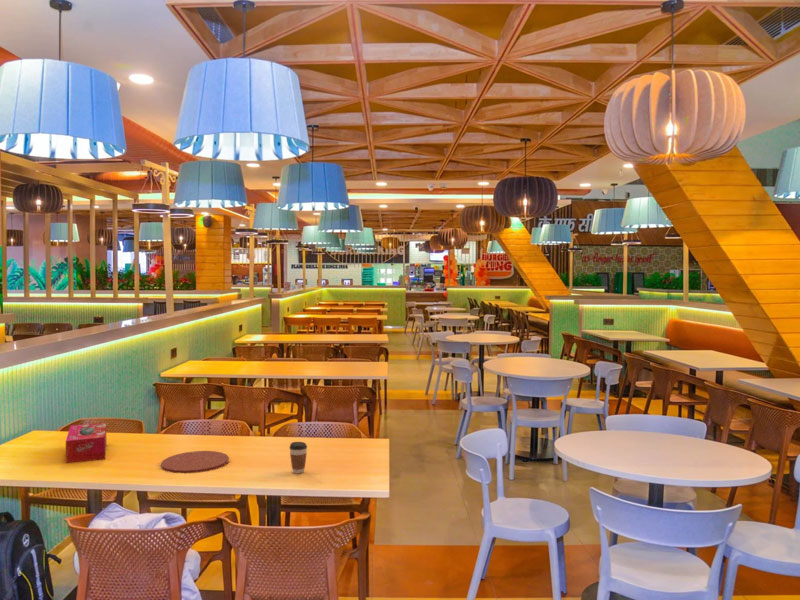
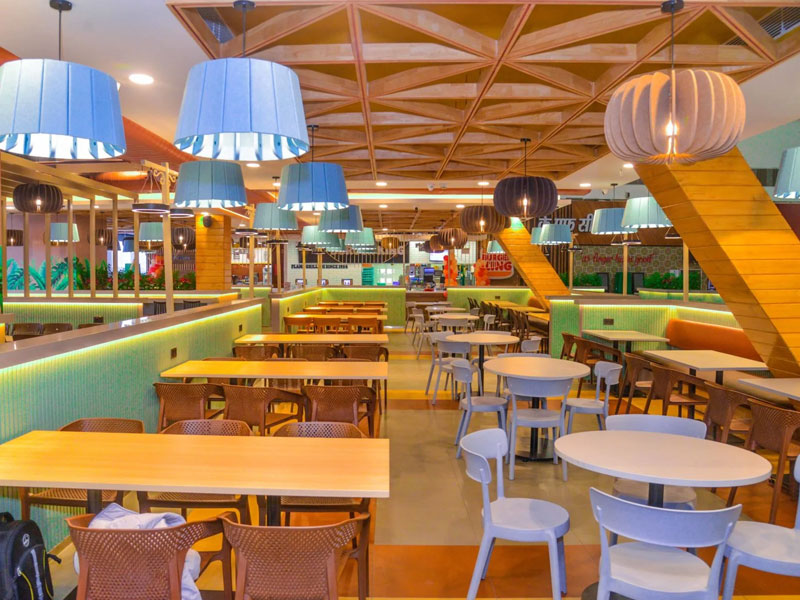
- tissue box [65,421,107,464]
- plate [160,450,230,474]
- coffee cup [288,441,308,474]
